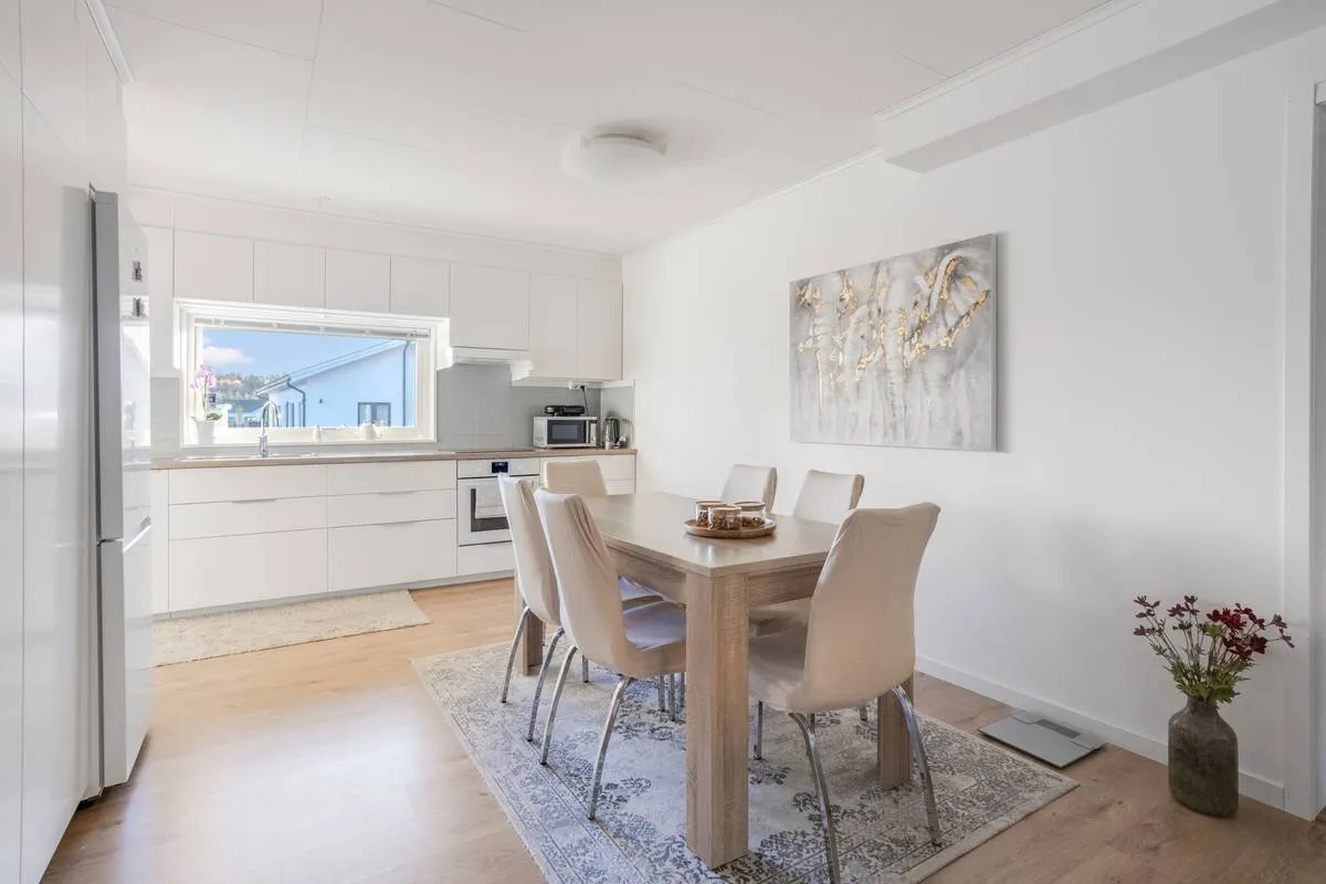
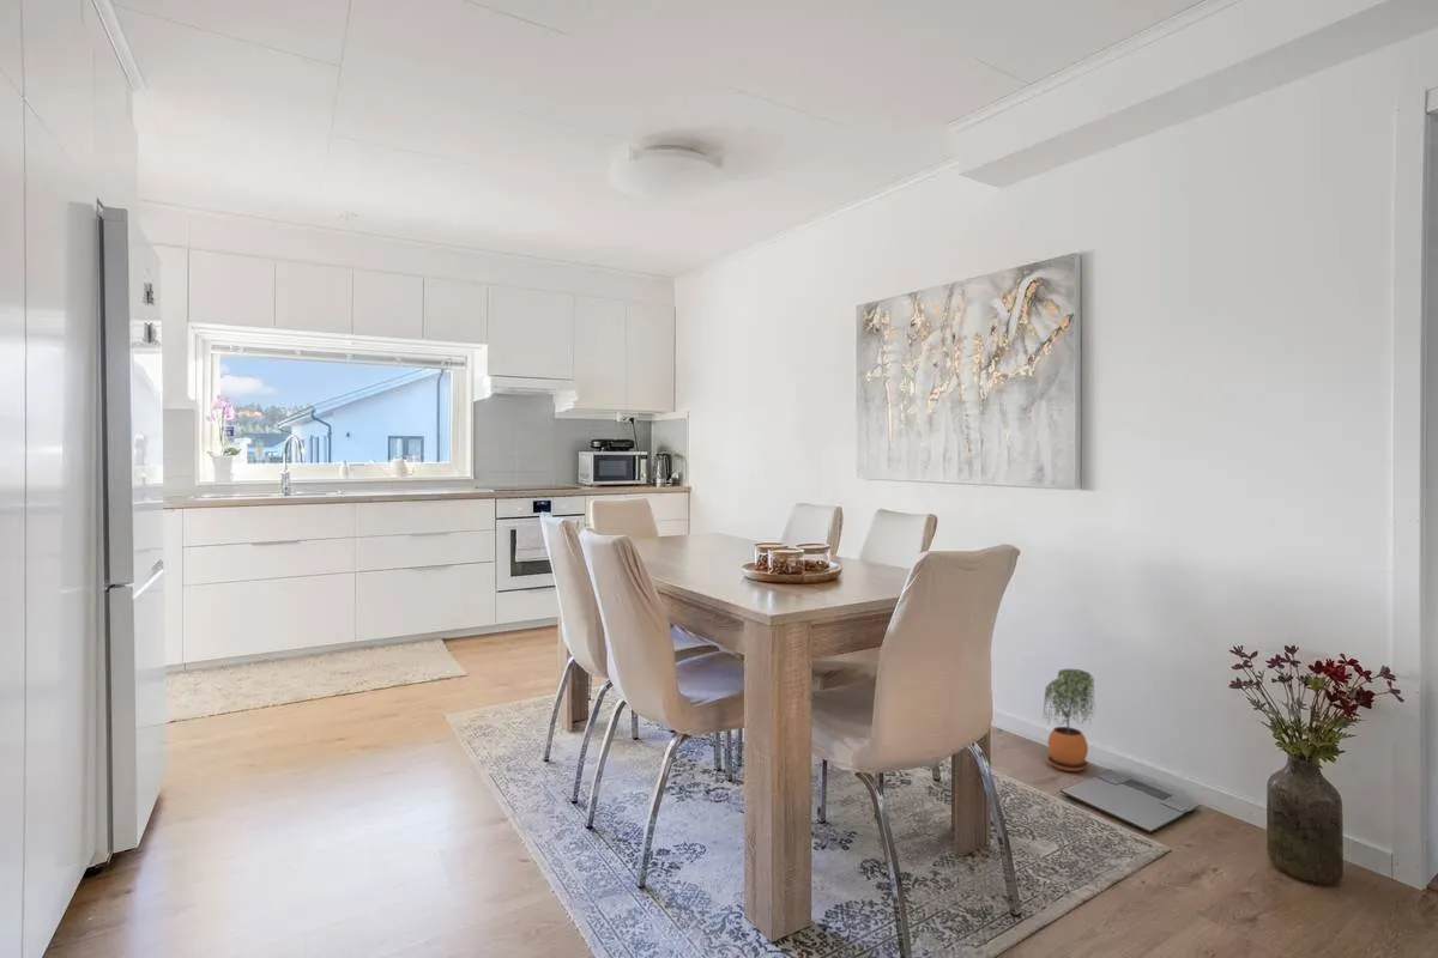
+ potted plant [1041,668,1096,772]
